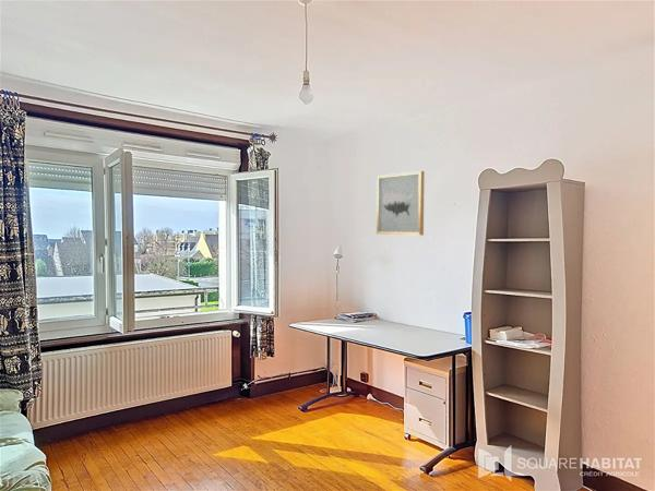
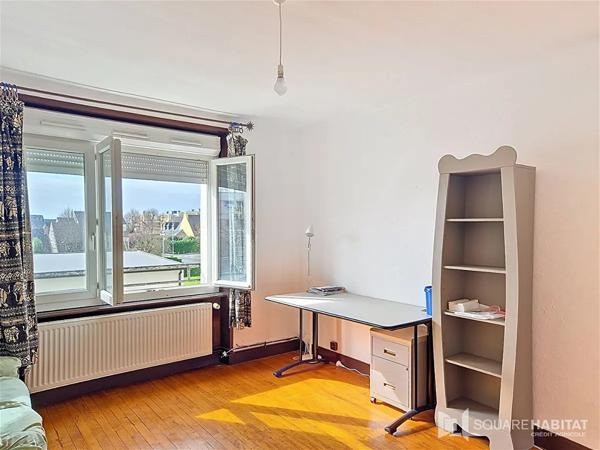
- wall art [376,170,426,237]
